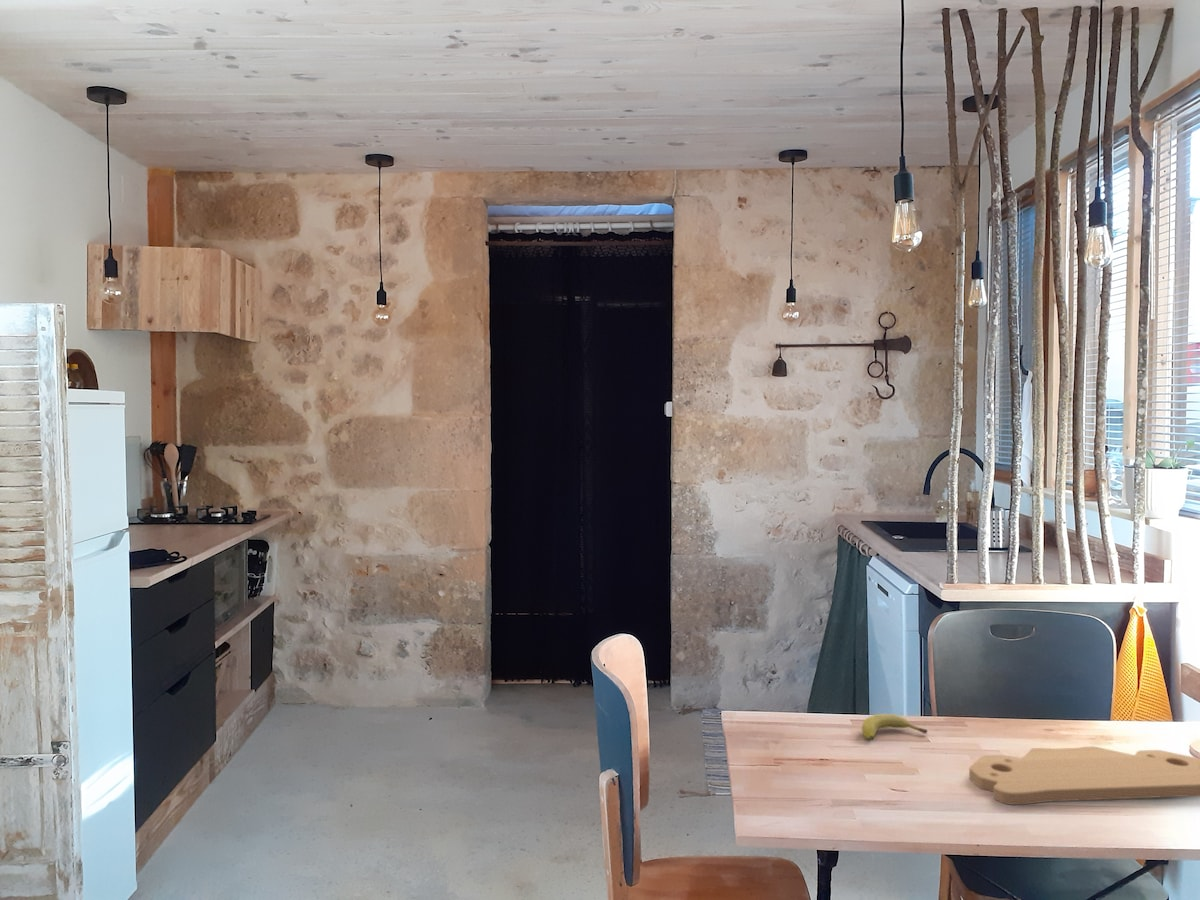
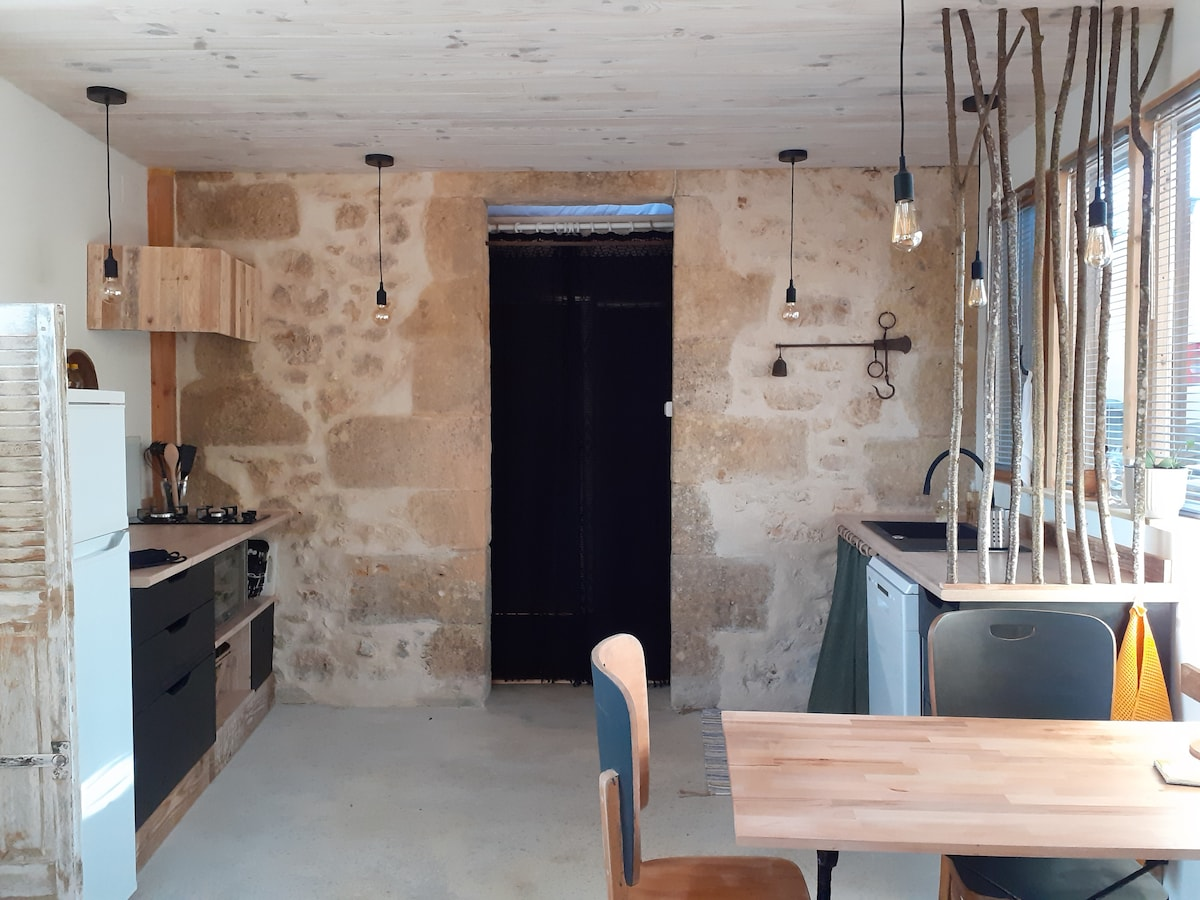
- cutting board [968,745,1200,806]
- fruit [861,713,928,741]
